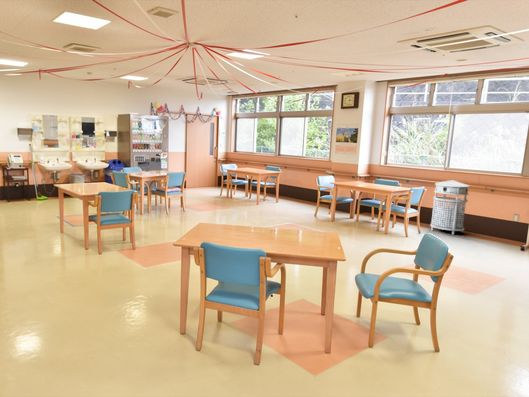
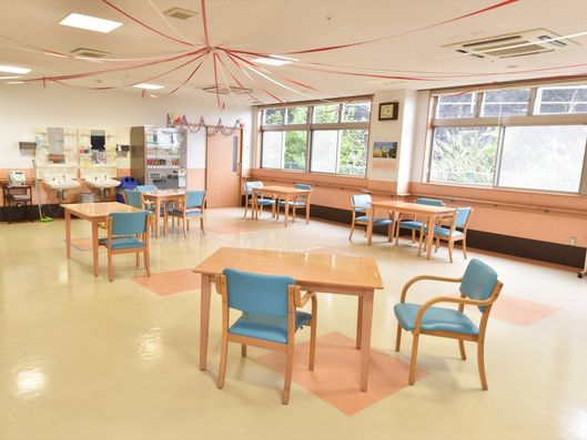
- trash can [429,179,470,236]
